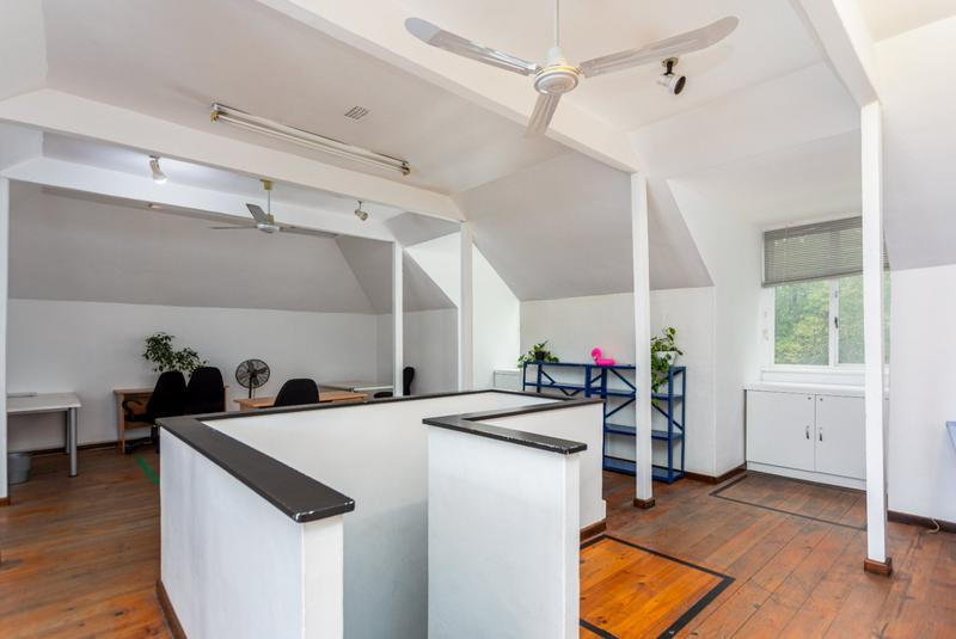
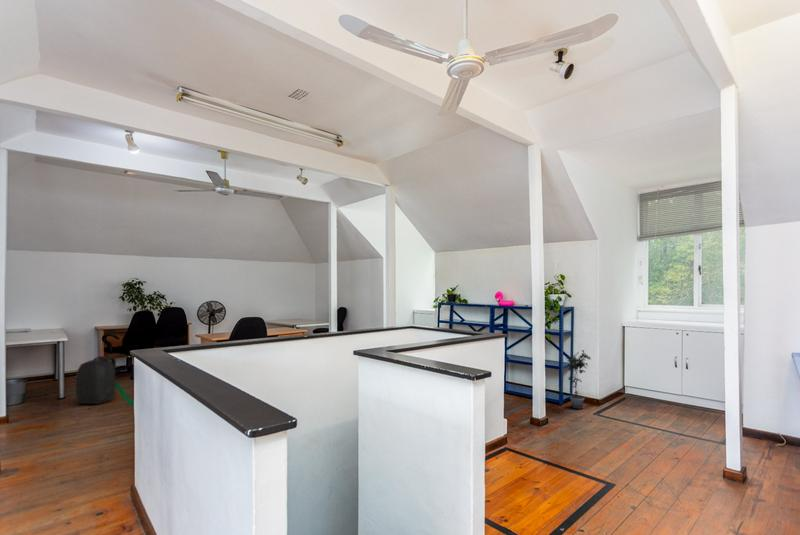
+ backpack [75,355,118,405]
+ potted plant [564,349,592,410]
